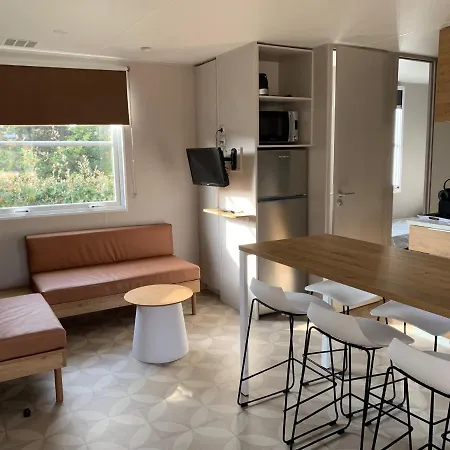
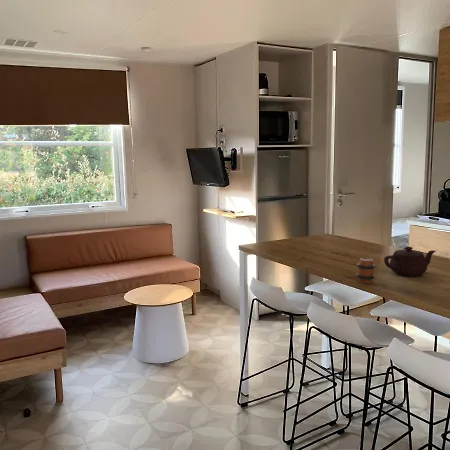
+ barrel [356,257,376,285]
+ teapot [383,246,437,277]
